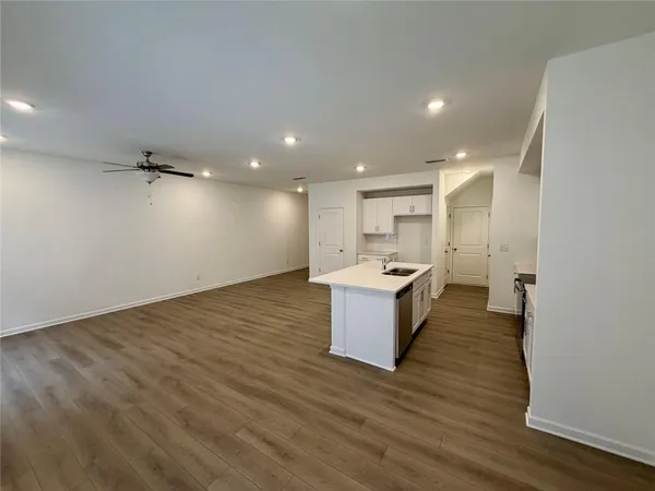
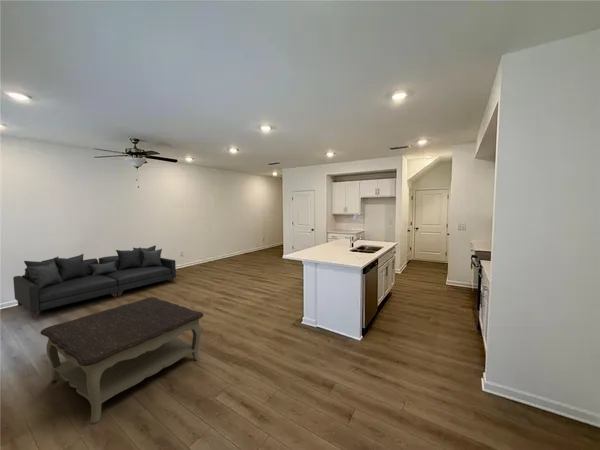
+ coffee table [40,296,205,424]
+ sofa [12,244,177,319]
